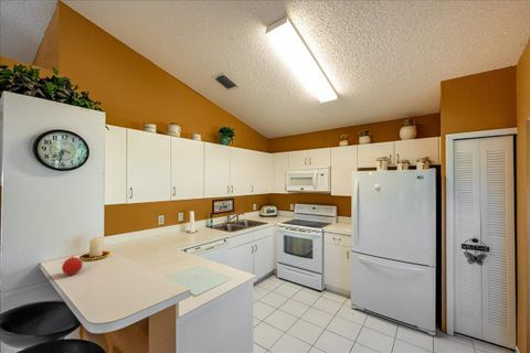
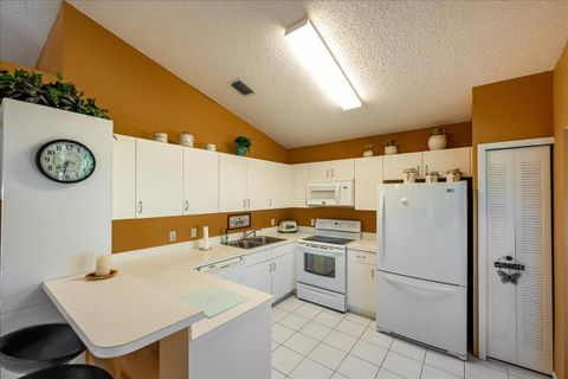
- fruit [61,255,84,276]
